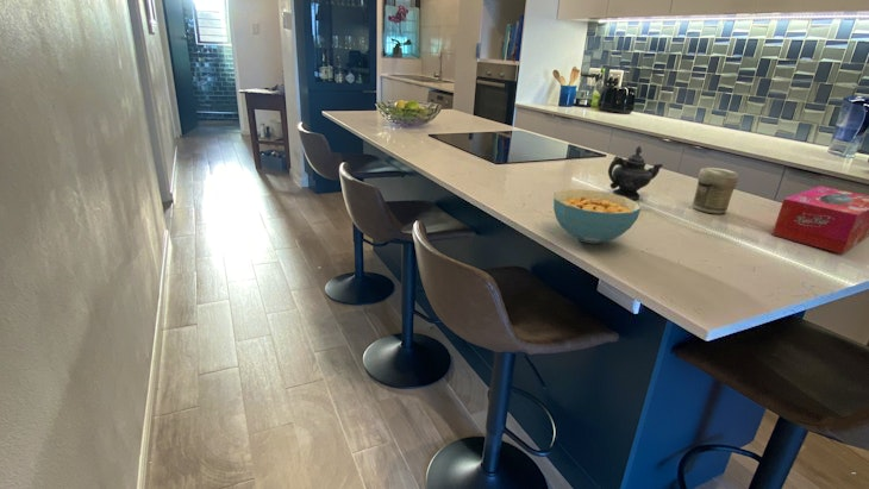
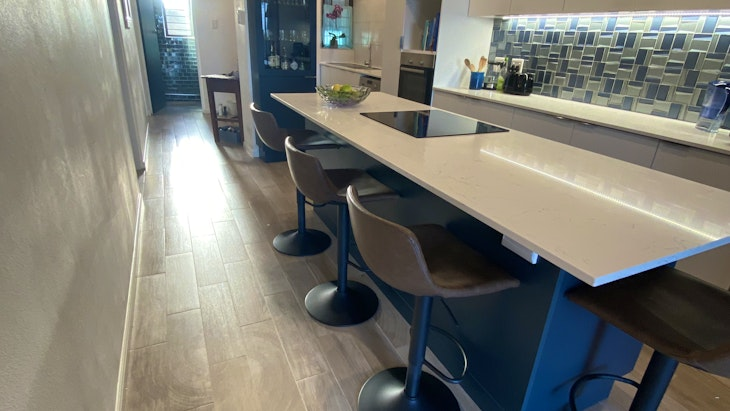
- teapot [607,145,664,201]
- cereal bowl [552,188,642,245]
- jar [692,167,739,215]
- tissue box [771,186,869,255]
